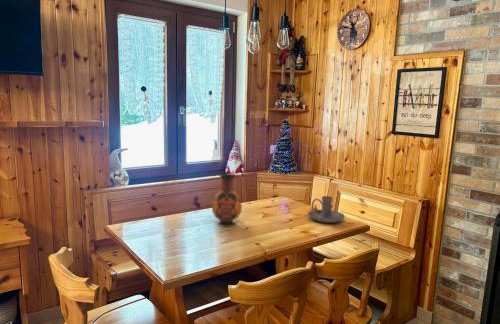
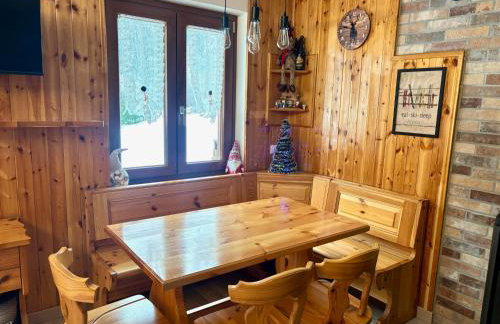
- candle holder [307,195,346,224]
- vase [211,173,243,228]
